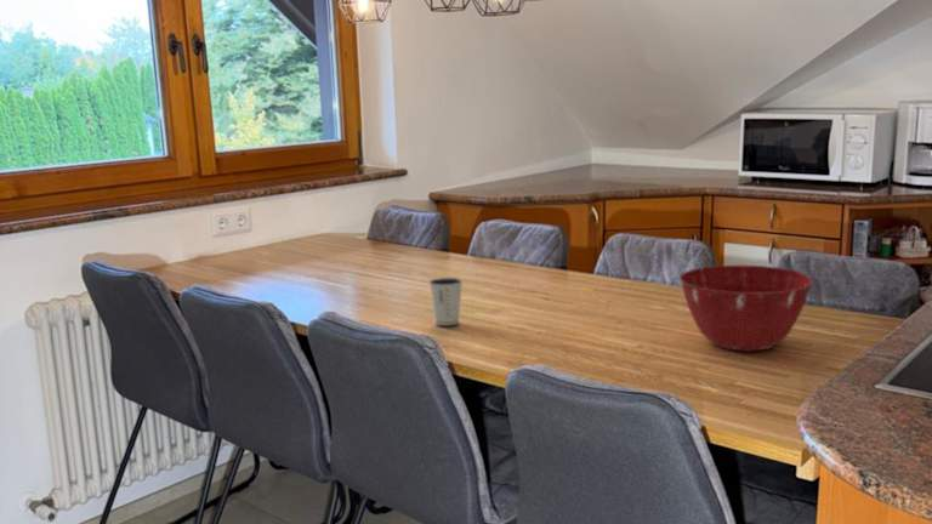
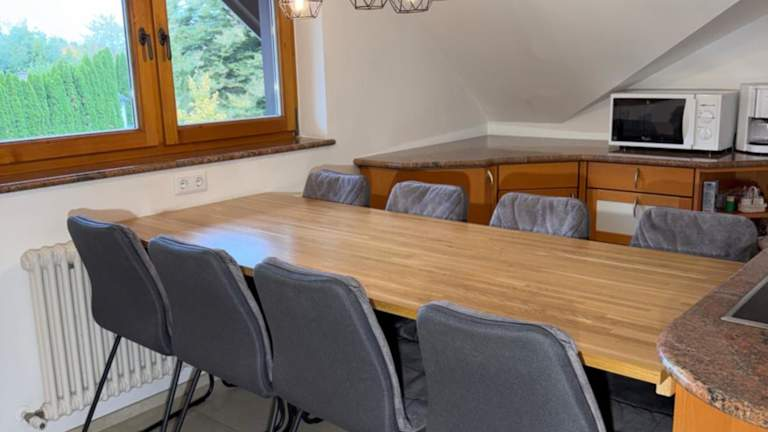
- mixing bowl [678,264,814,353]
- dixie cup [427,277,464,326]
